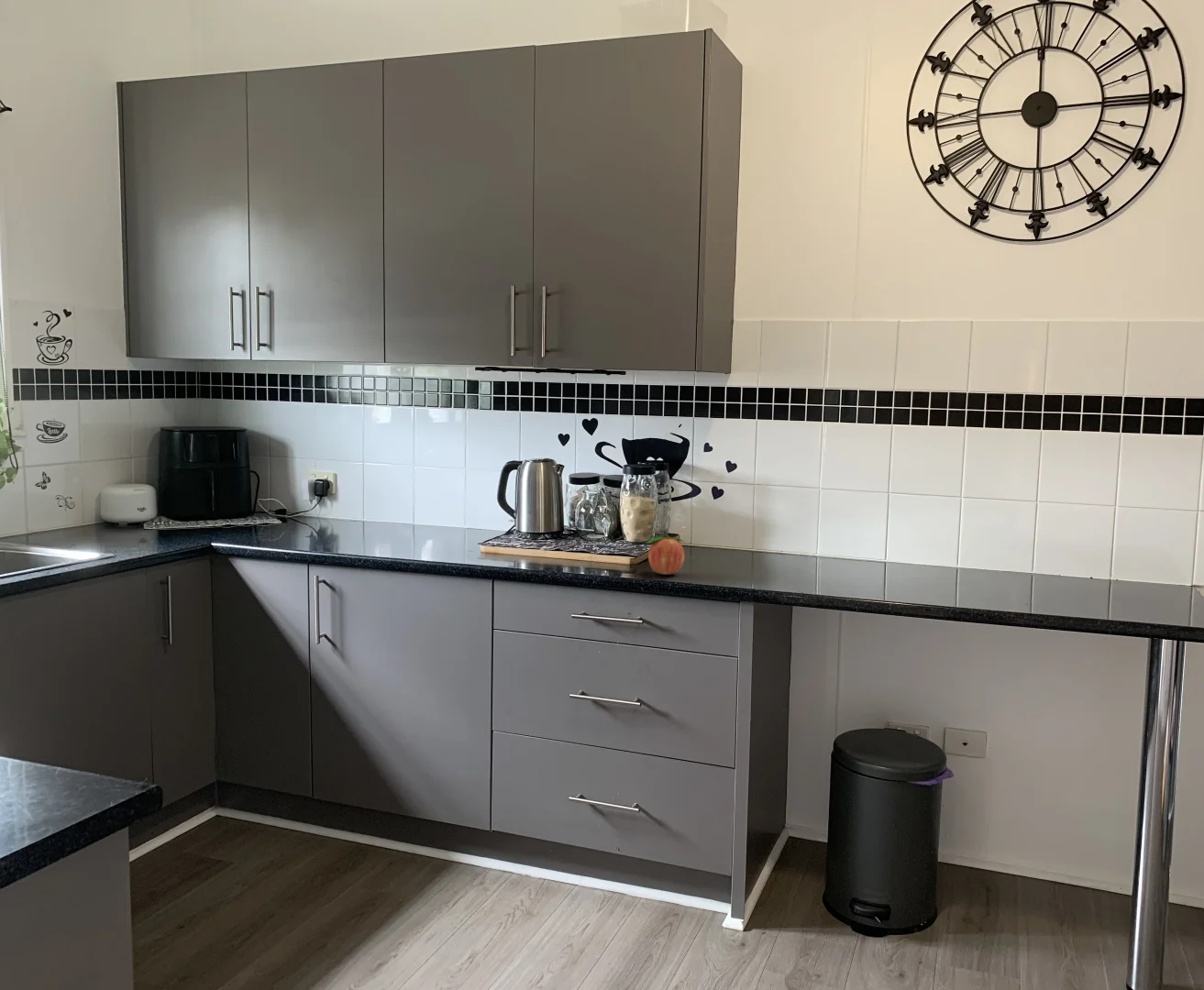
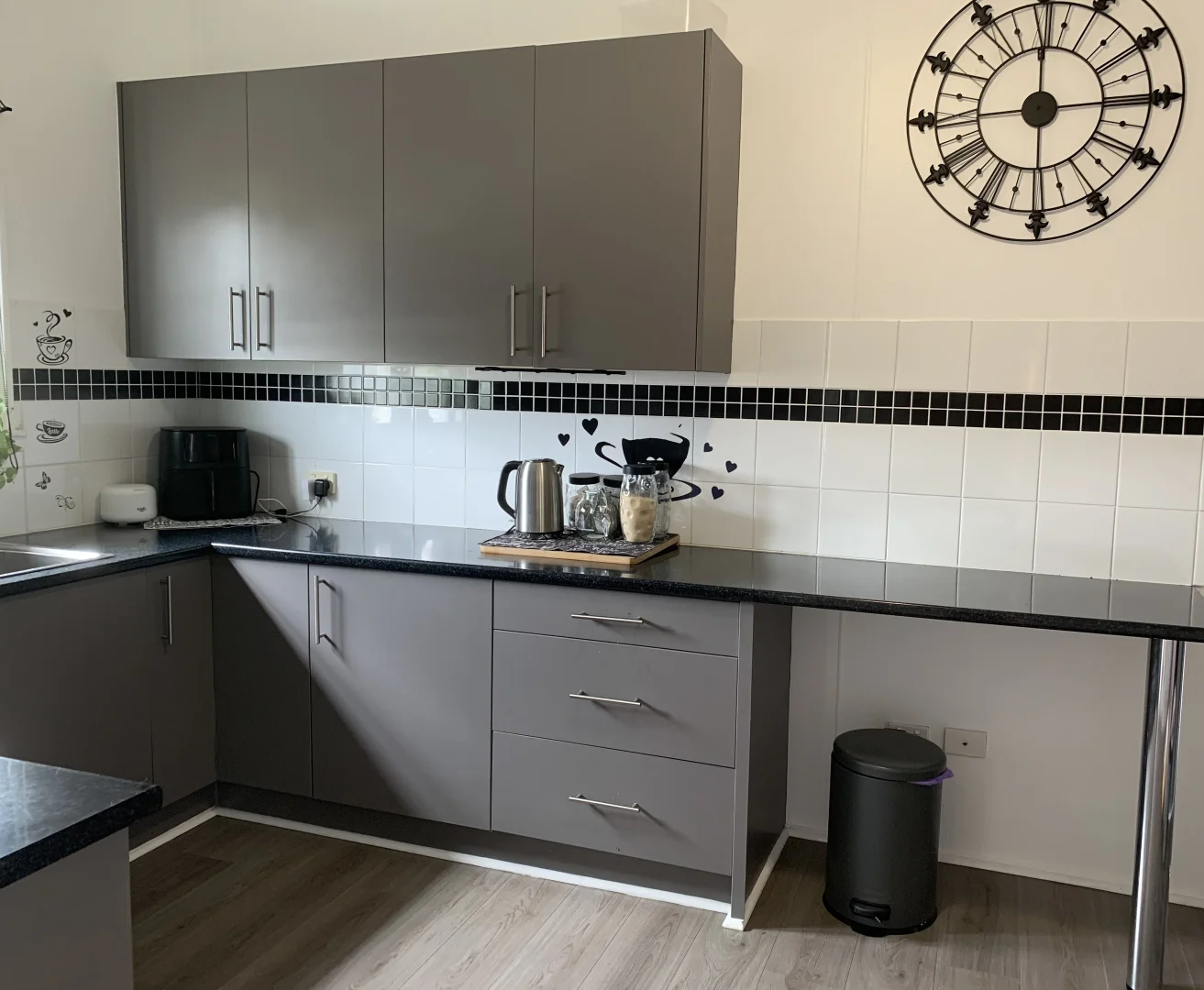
- fruit [646,532,686,576]
